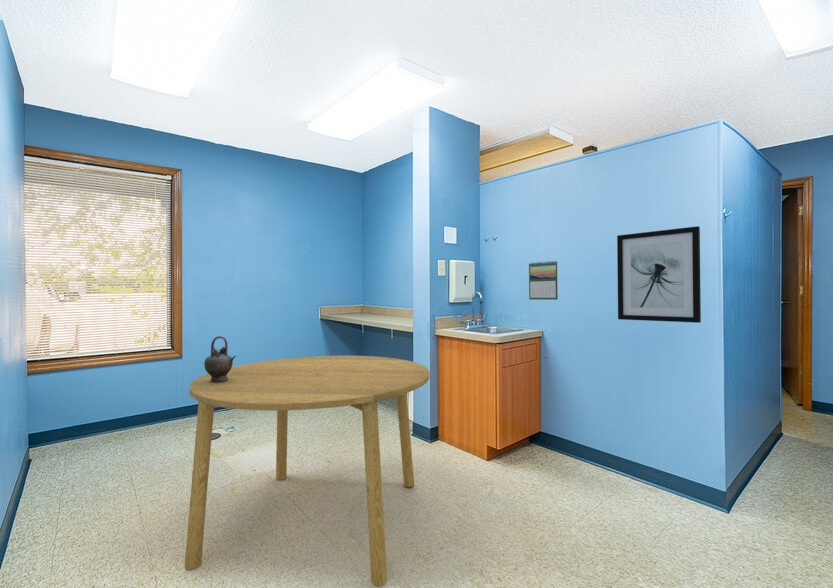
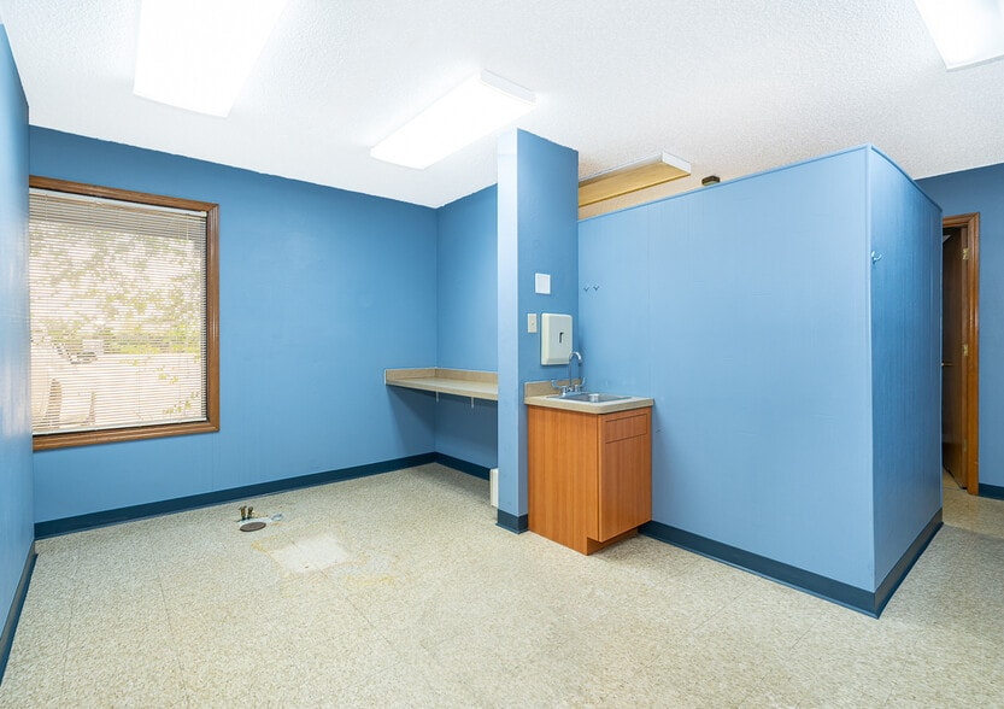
- wall art [616,225,702,324]
- calendar [528,260,559,301]
- teapot [203,335,237,382]
- dining table [184,355,431,587]
